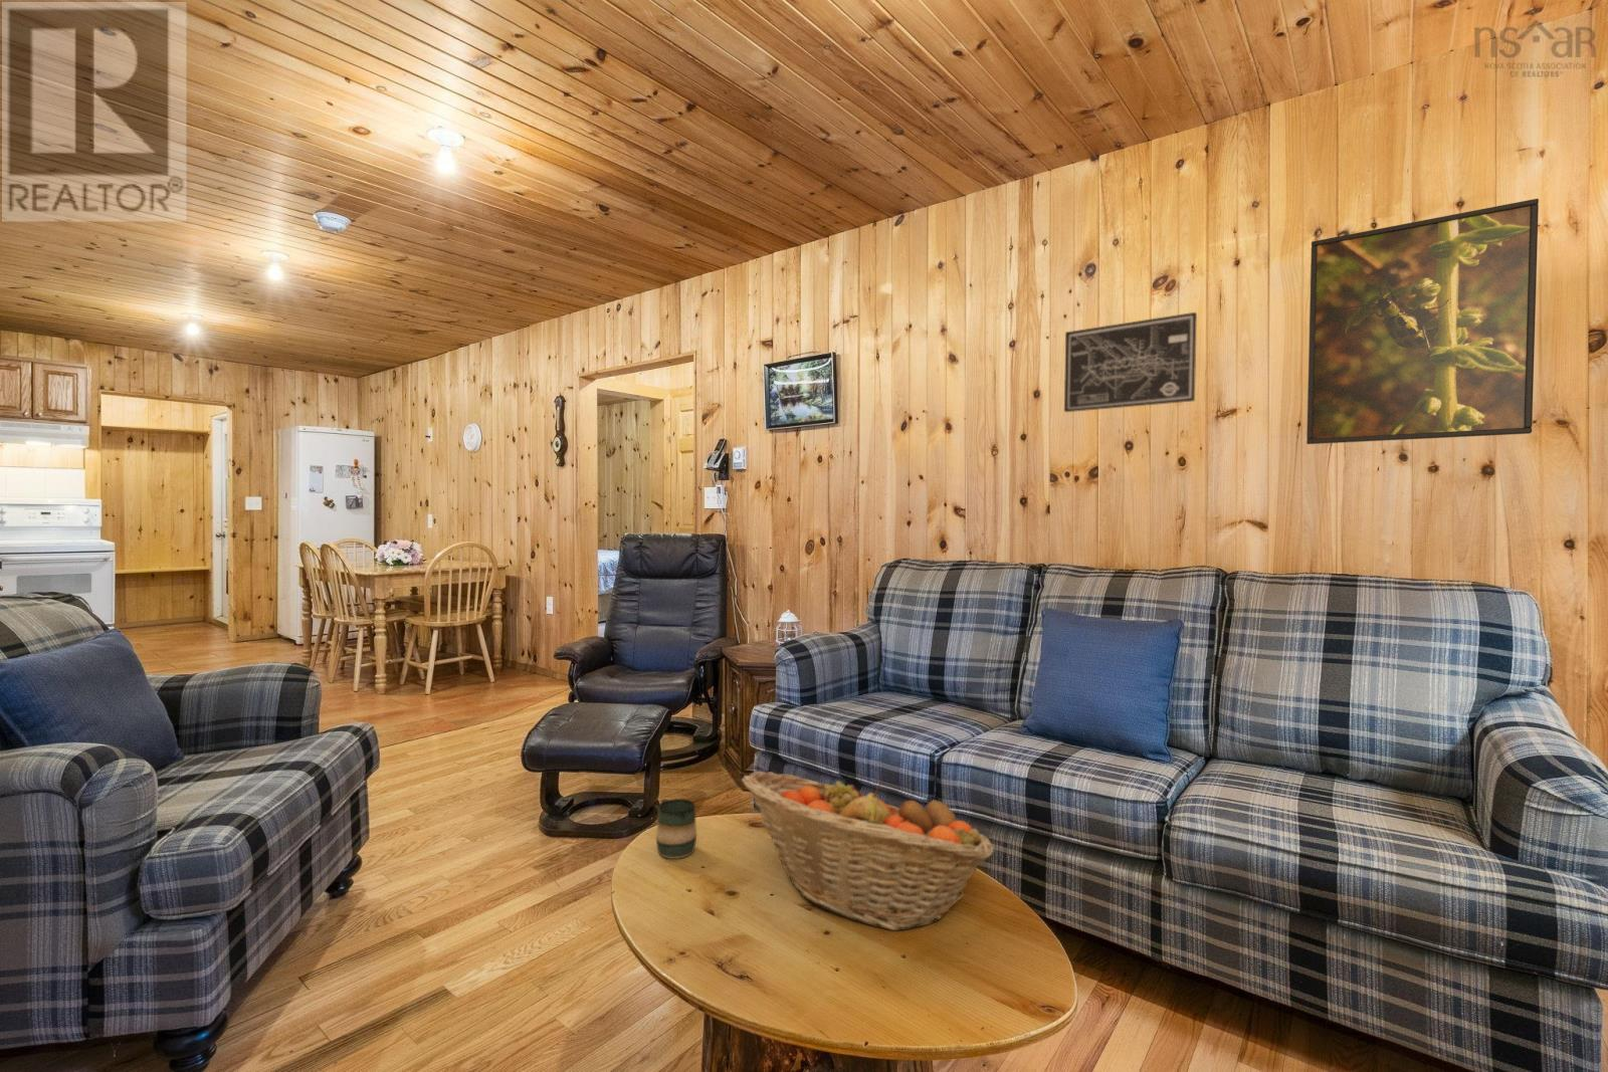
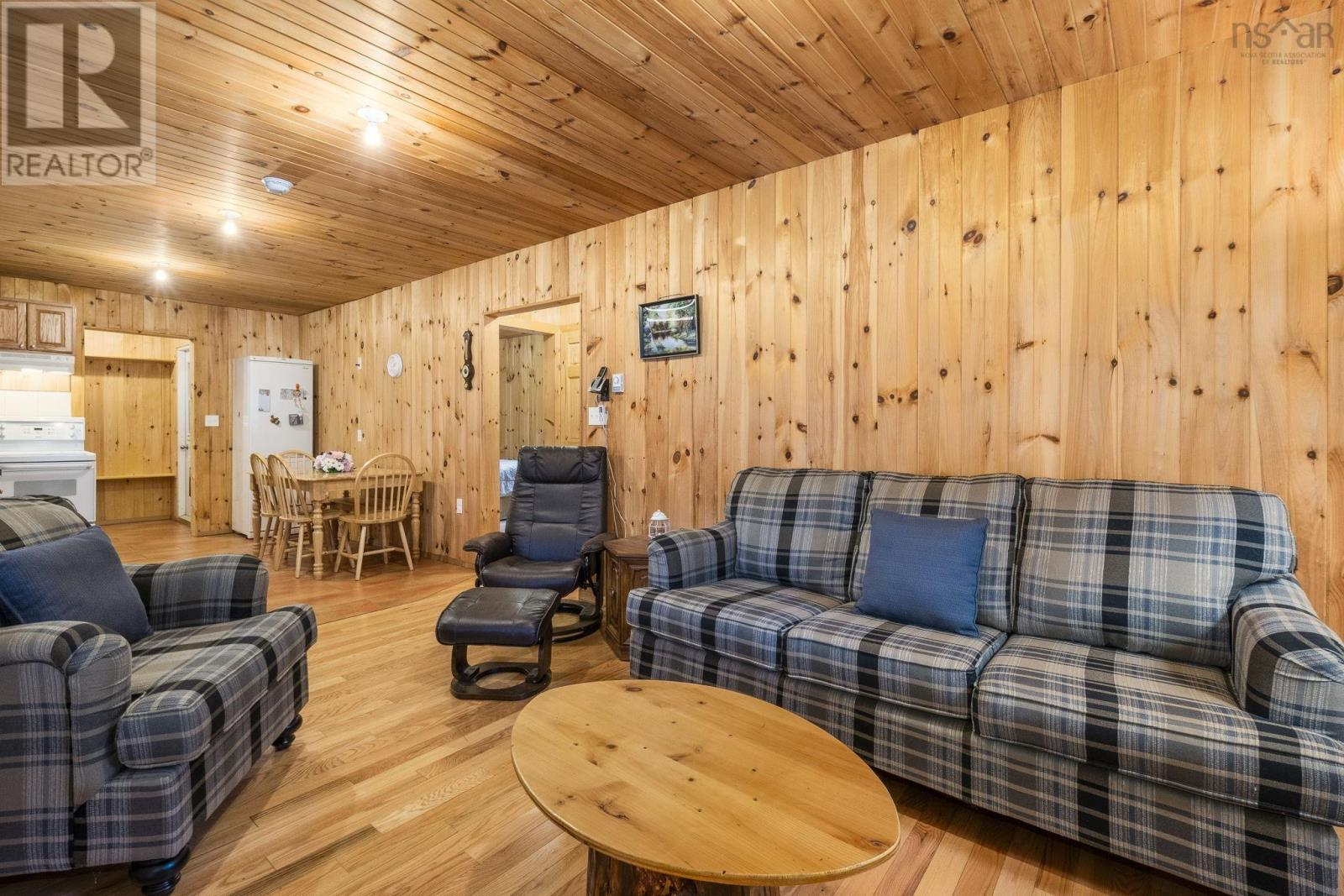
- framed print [1305,197,1540,445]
- wall art [1064,311,1198,413]
- fruit basket [741,770,995,931]
- mug [656,798,698,860]
